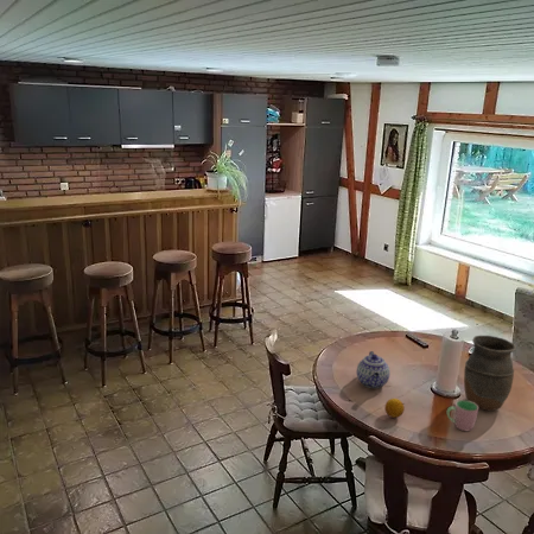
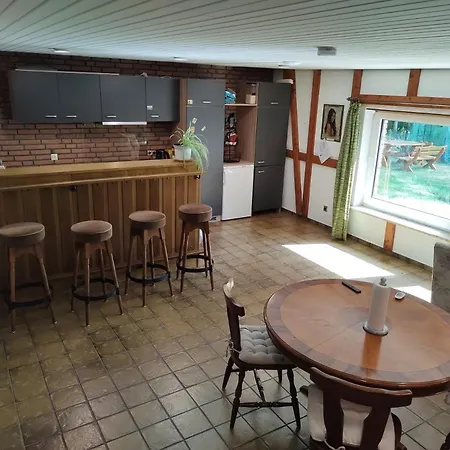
- cup [446,399,479,432]
- fruit [383,398,406,419]
- vase [463,335,517,412]
- teapot [356,350,392,389]
